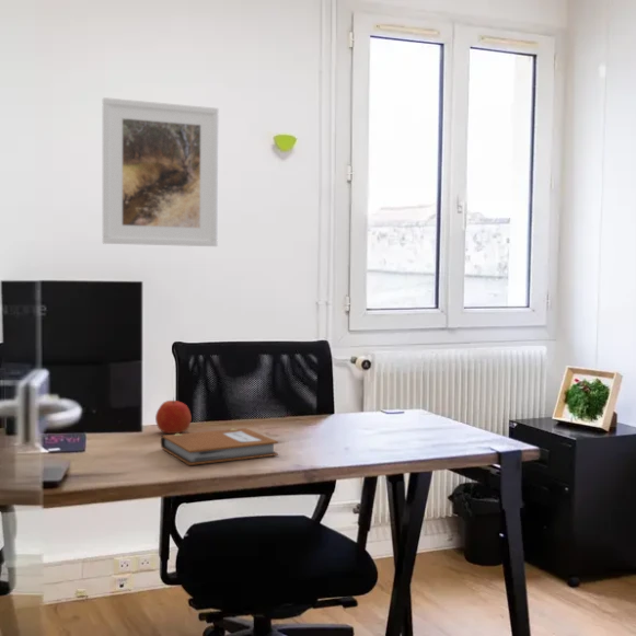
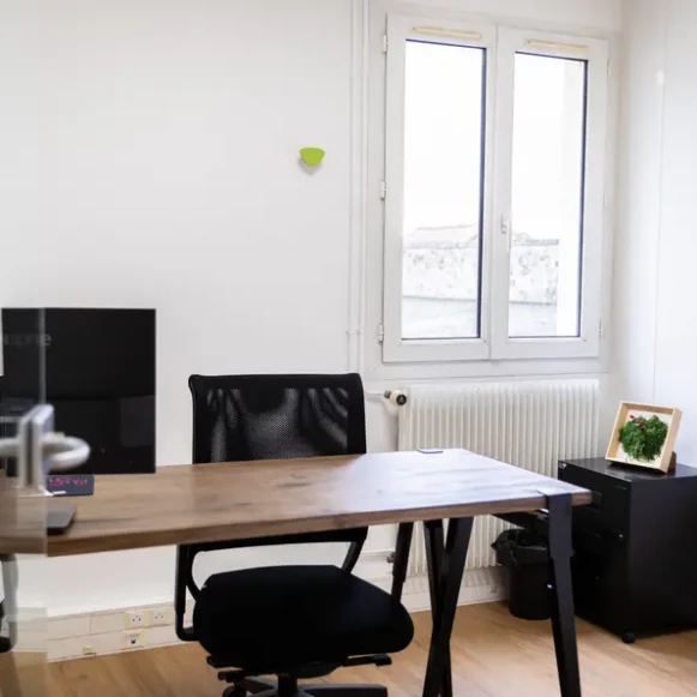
- notebook [160,427,279,466]
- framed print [102,96,220,247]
- apple [154,396,193,435]
